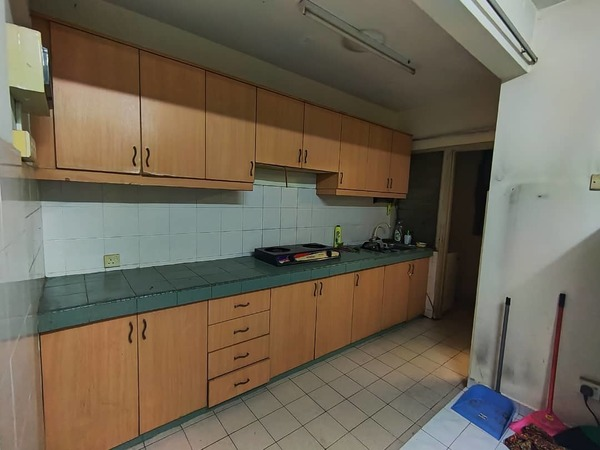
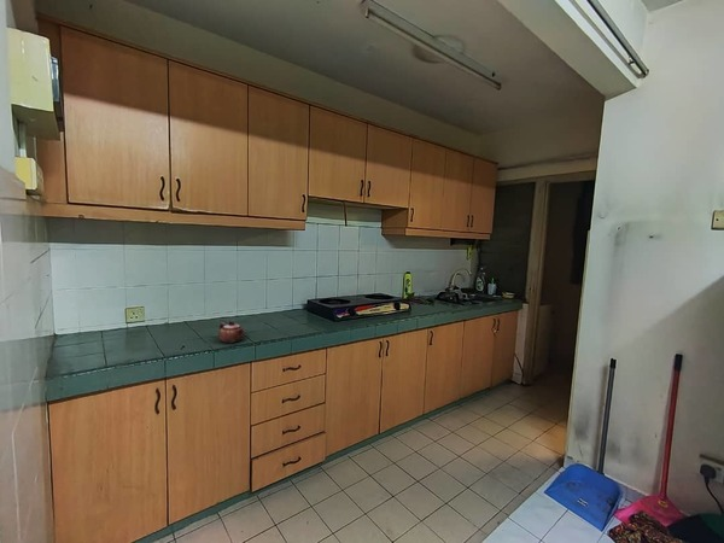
+ teapot [217,320,245,344]
